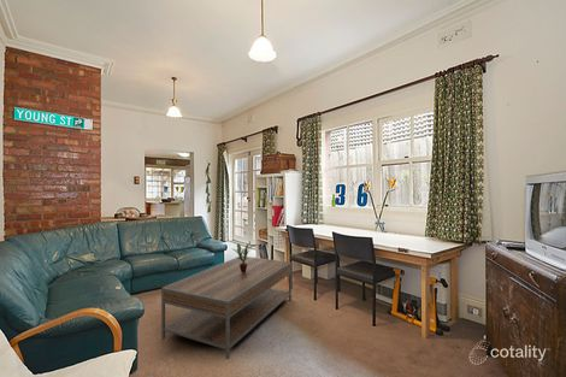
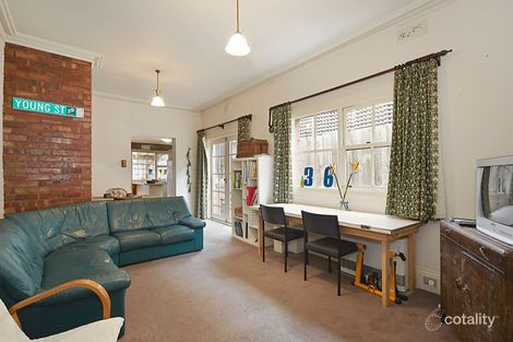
- coffee table [160,255,293,360]
- potted plant [231,242,258,272]
